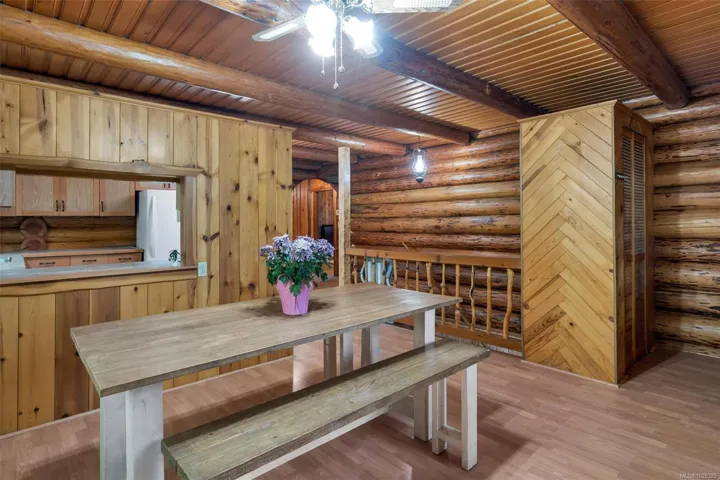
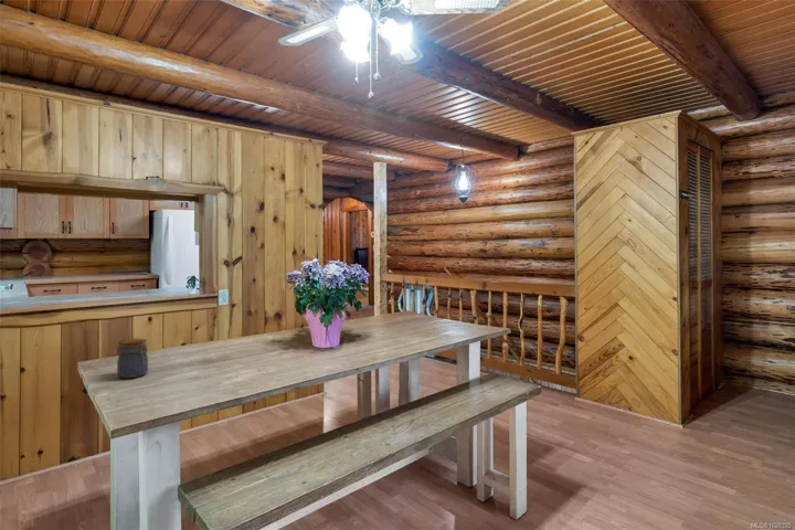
+ jar [116,337,149,379]
